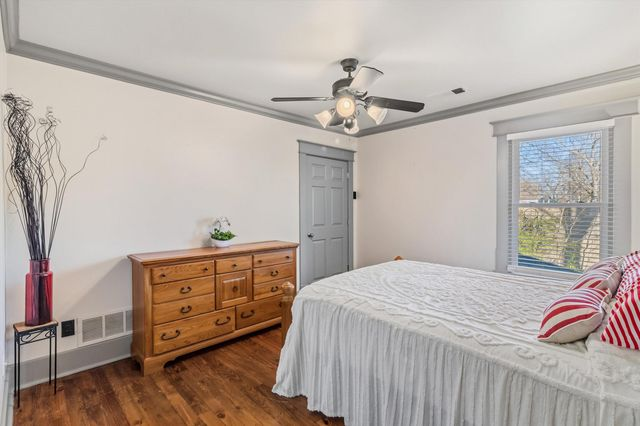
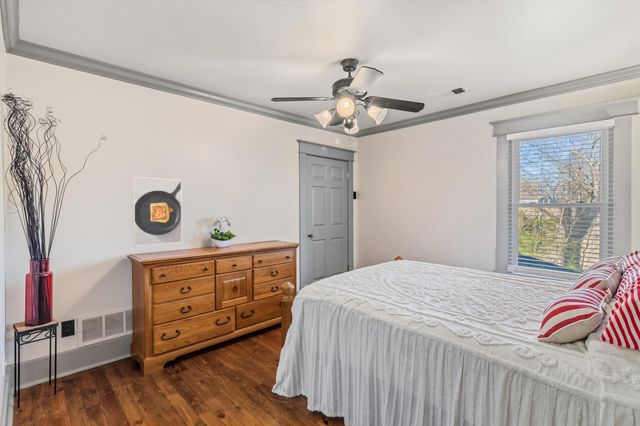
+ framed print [132,176,183,247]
